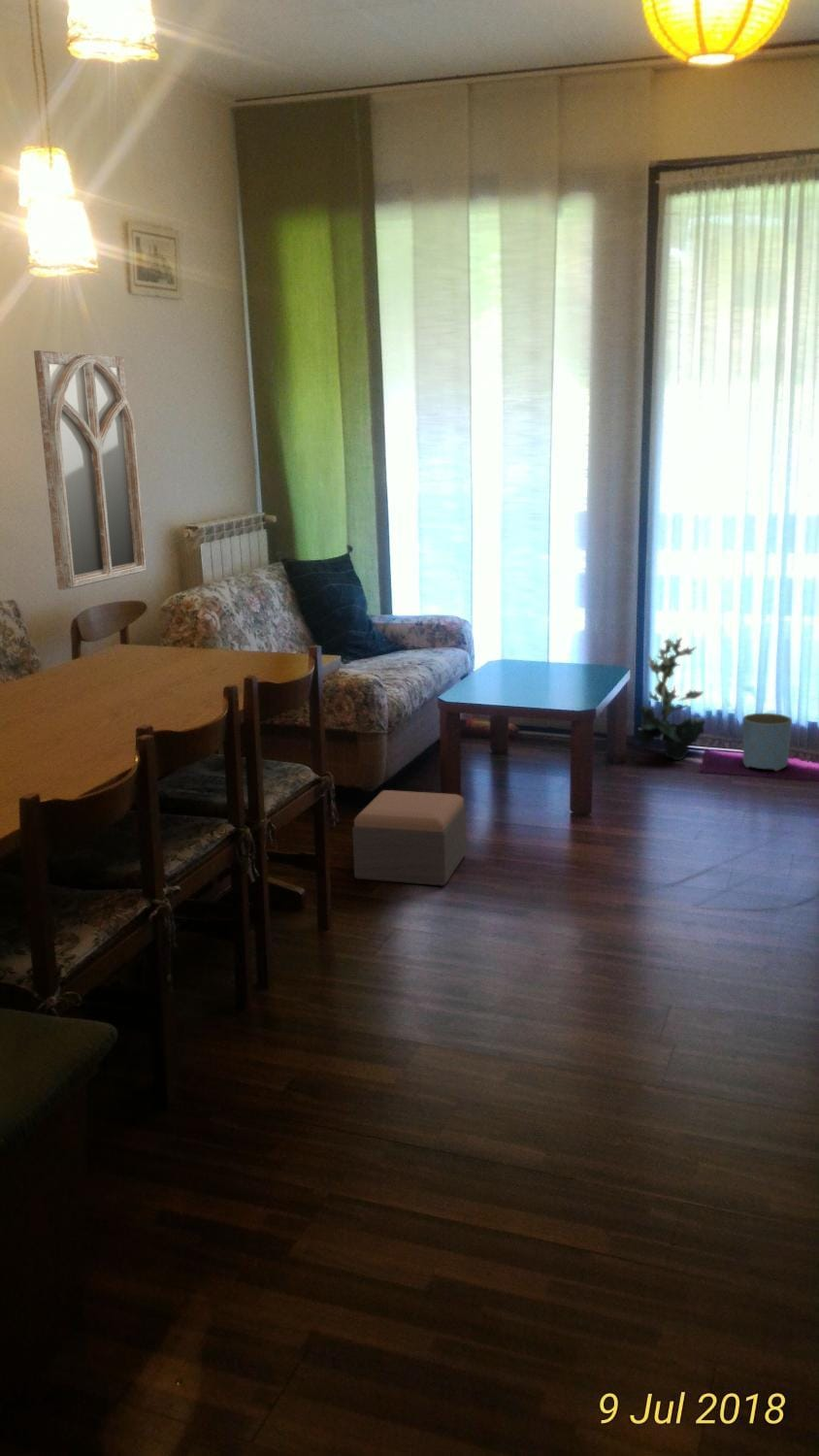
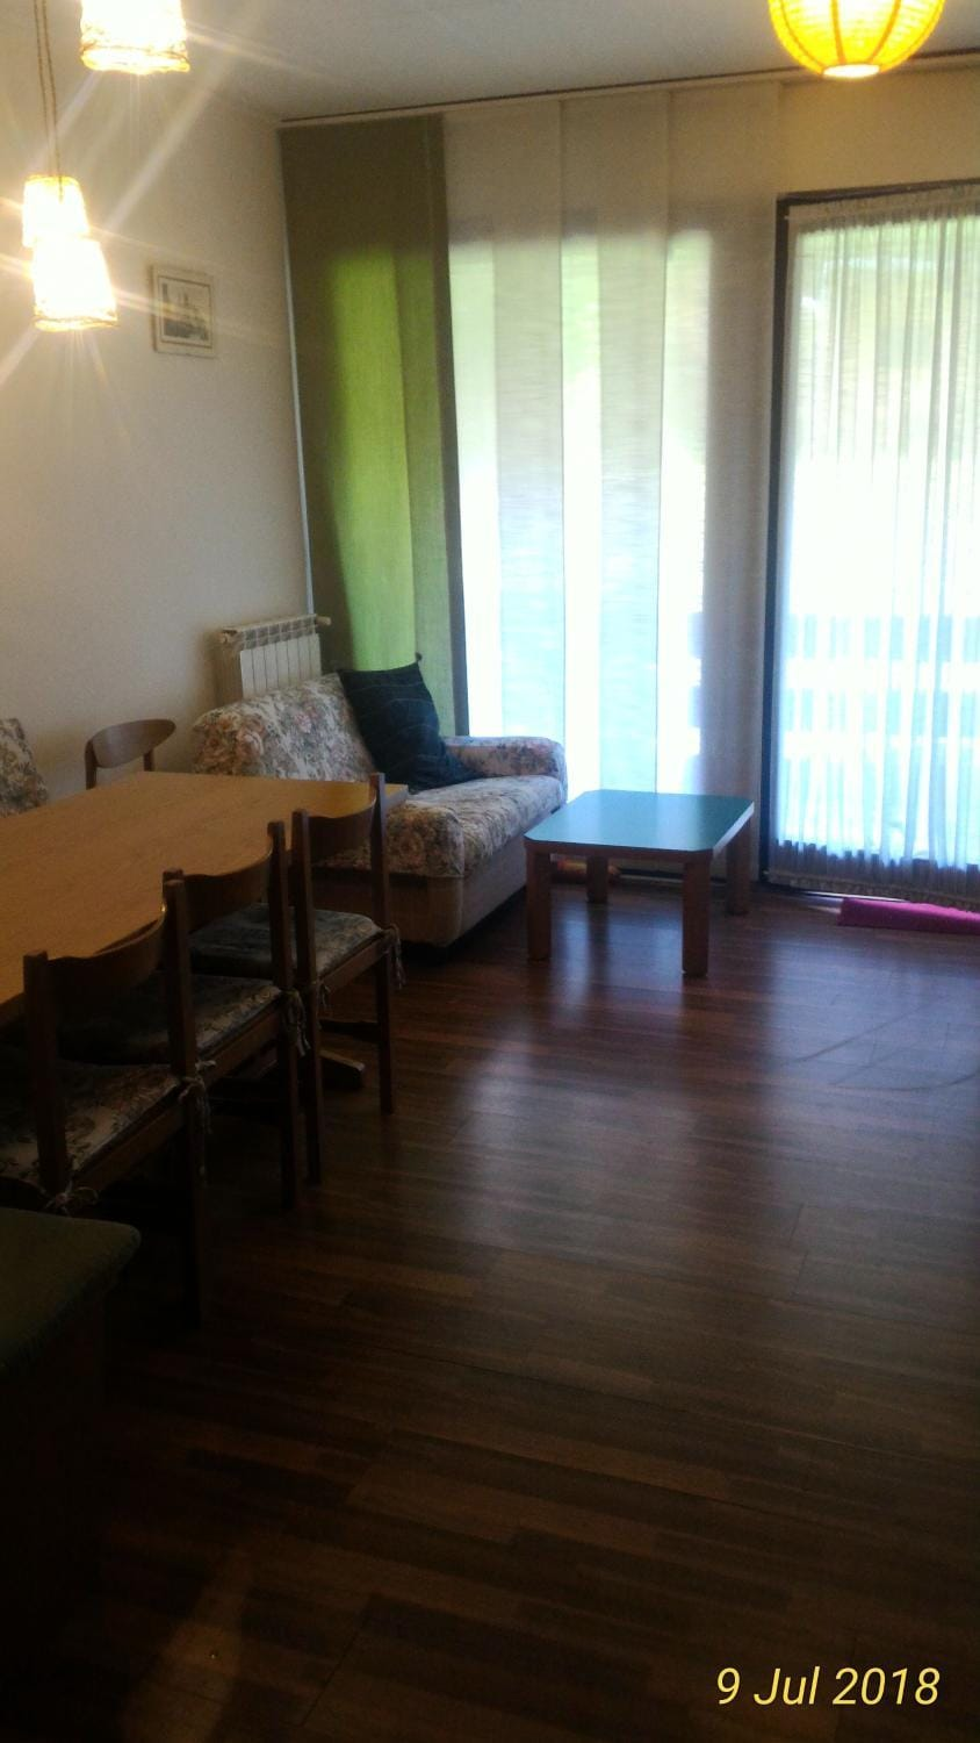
- decorative plant [637,637,706,761]
- planter [742,712,793,772]
- footstool [351,789,468,887]
- home mirror [33,349,147,591]
